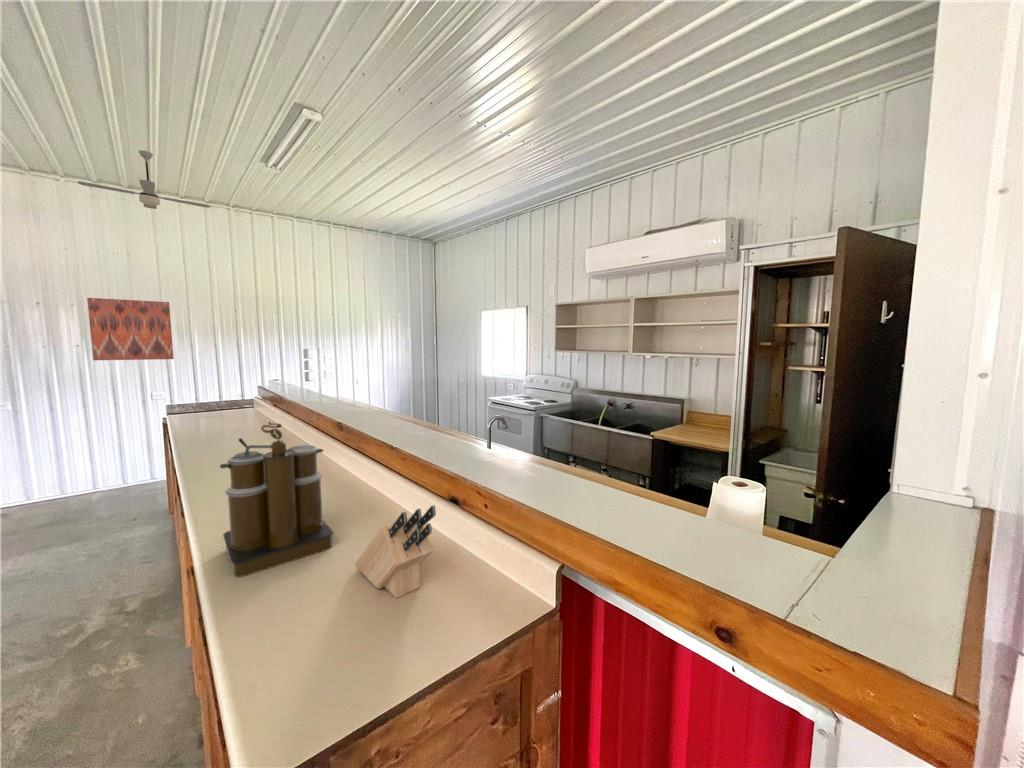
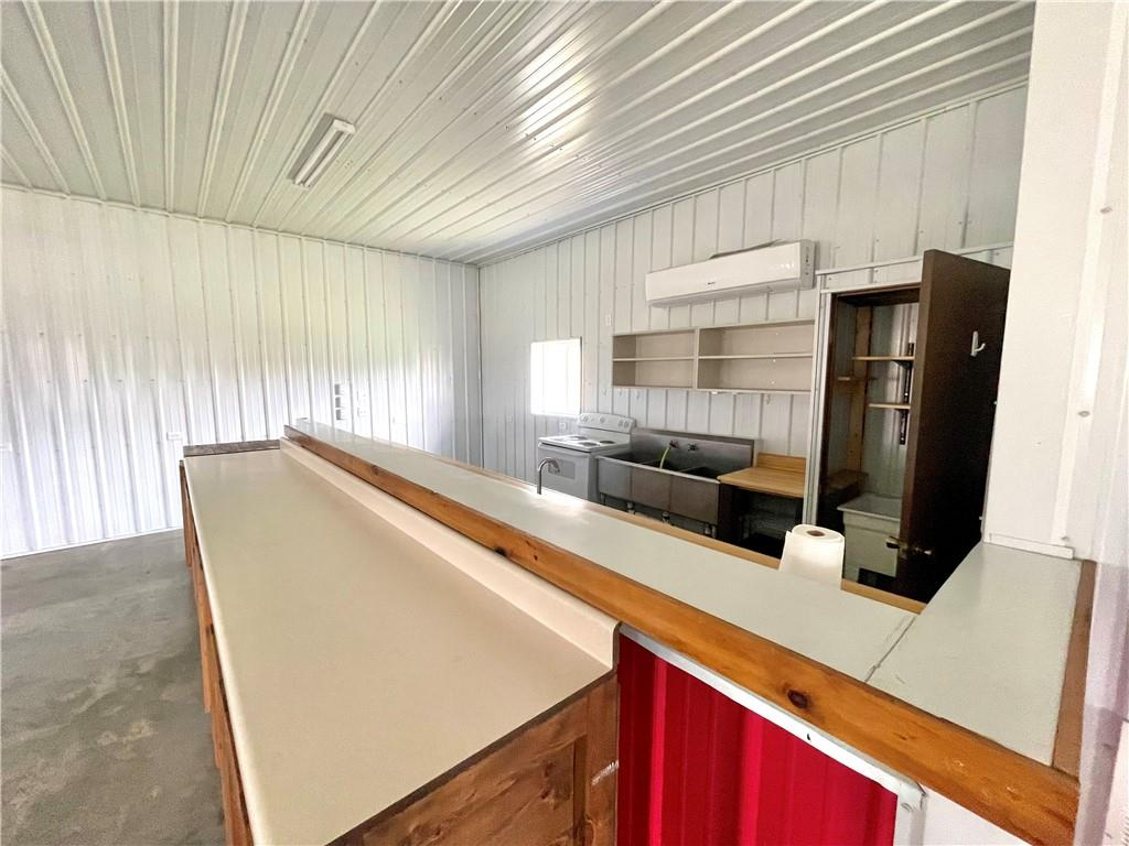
- coffee maker [219,420,334,578]
- wall art [86,297,175,361]
- ceiling fan [76,149,211,210]
- knife block [354,504,437,599]
